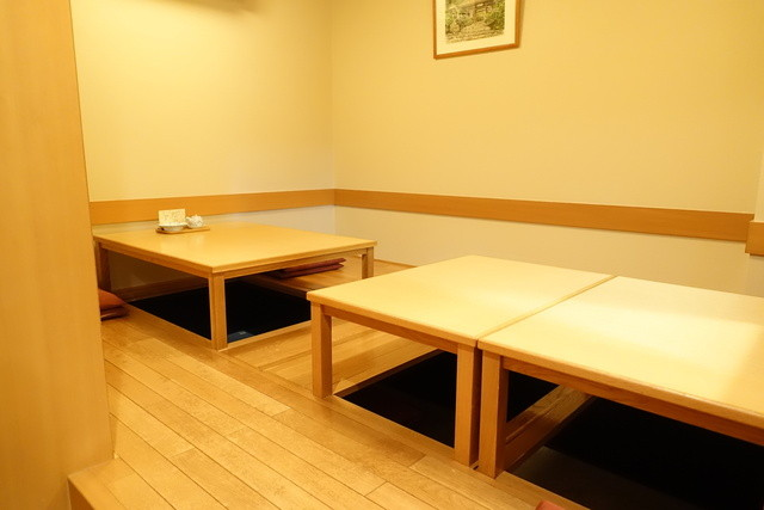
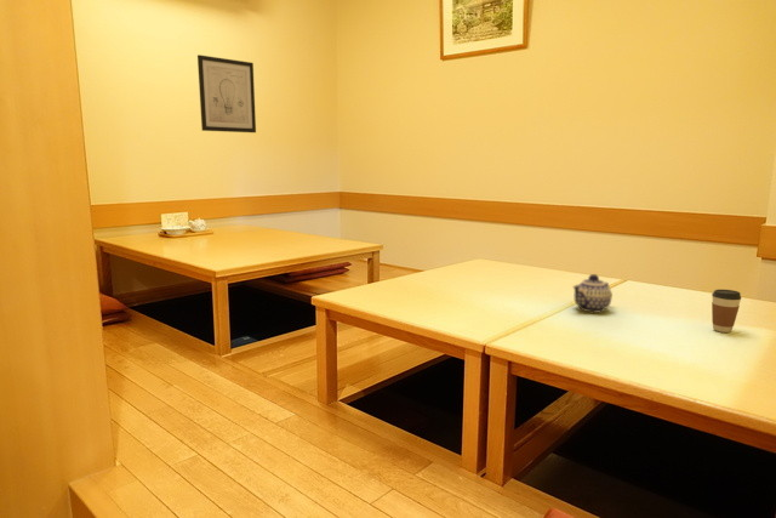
+ wall art [196,53,257,133]
+ teapot [571,273,614,314]
+ coffee cup [711,289,742,334]
